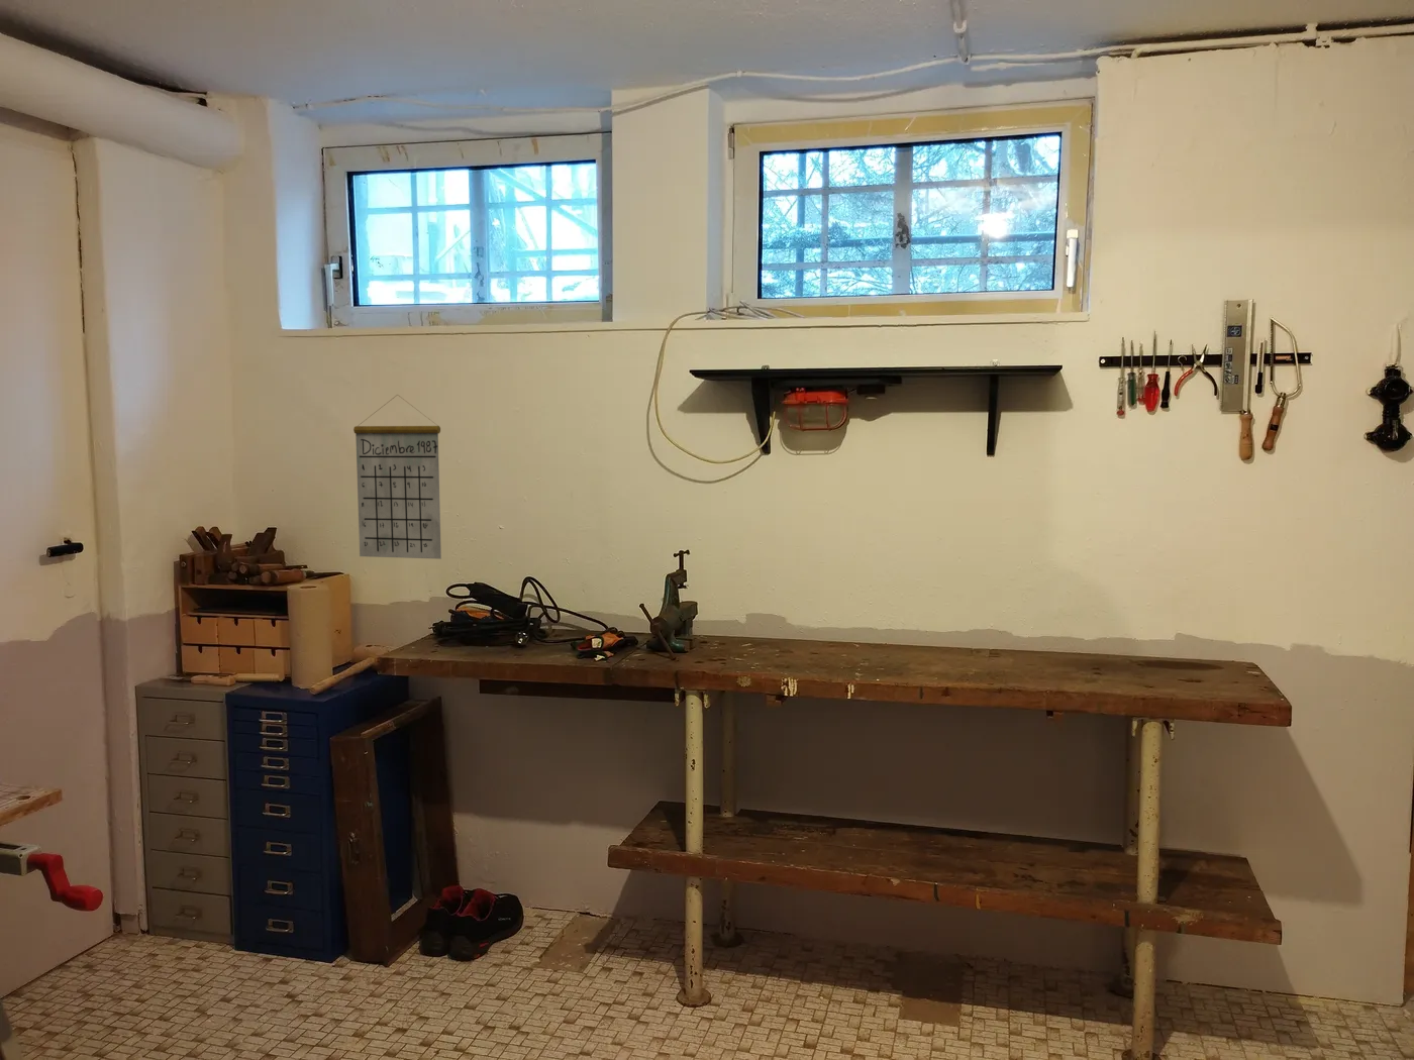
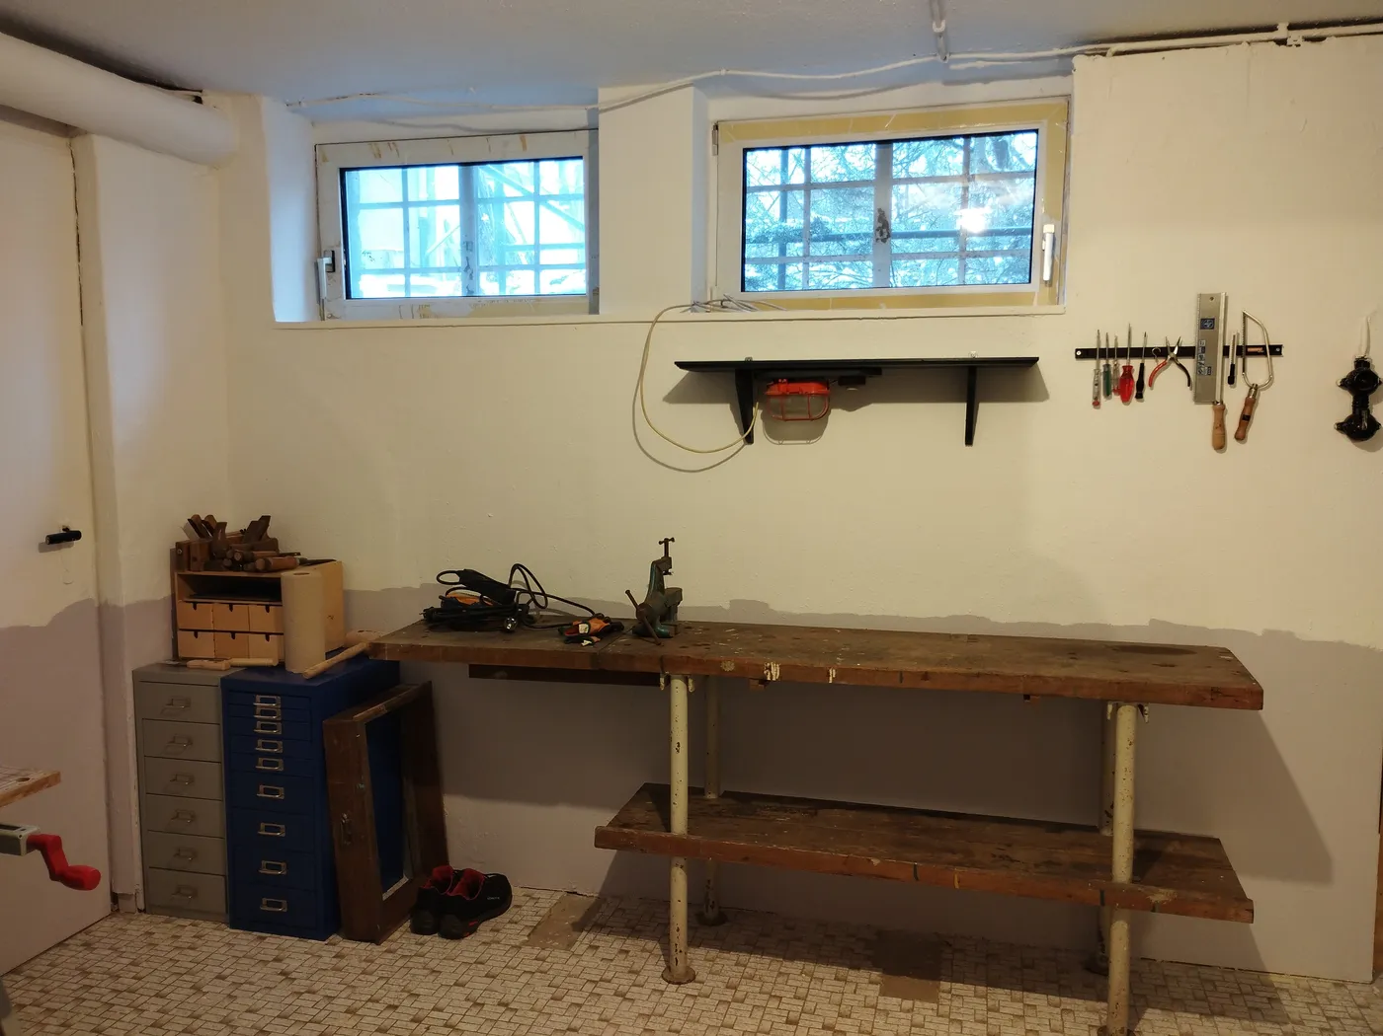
- calendar [353,394,442,560]
